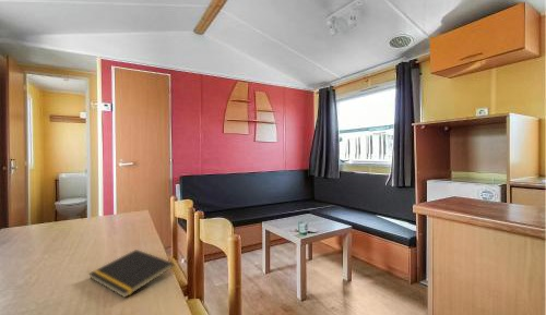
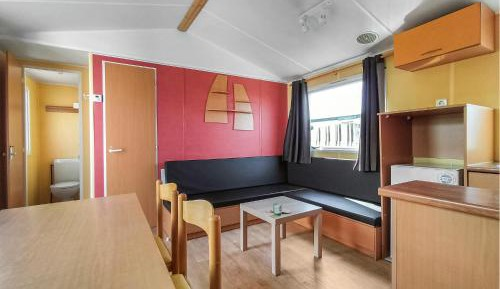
- notepad [87,249,175,299]
